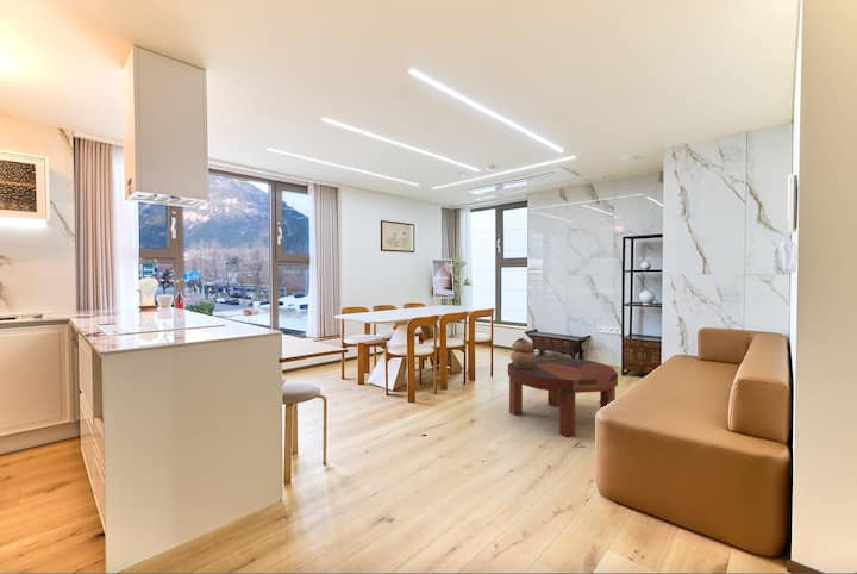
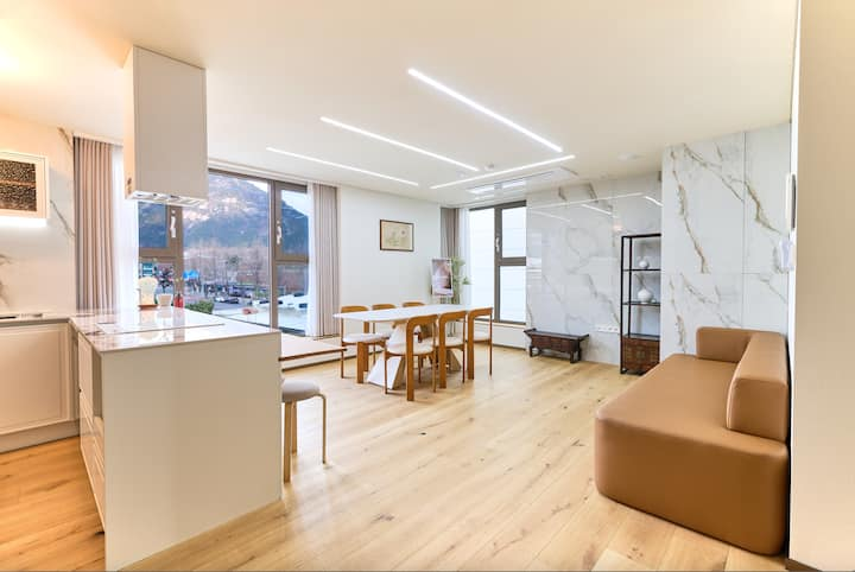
- coffee table [507,356,619,438]
- ceramic vessel [509,336,537,368]
